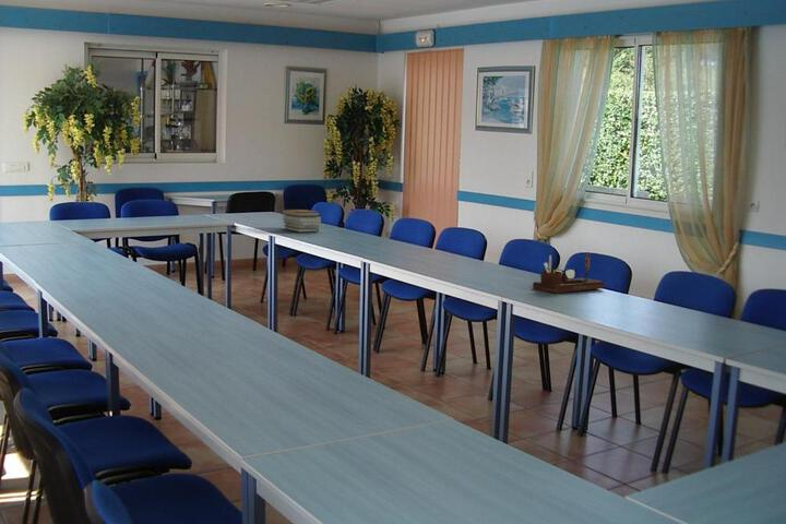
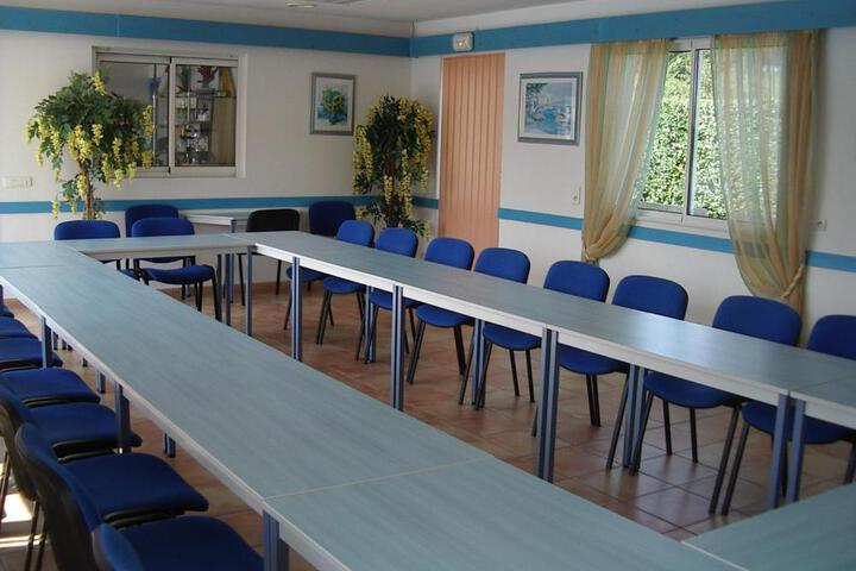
- book stack [279,209,322,234]
- desk organizer [532,251,605,295]
